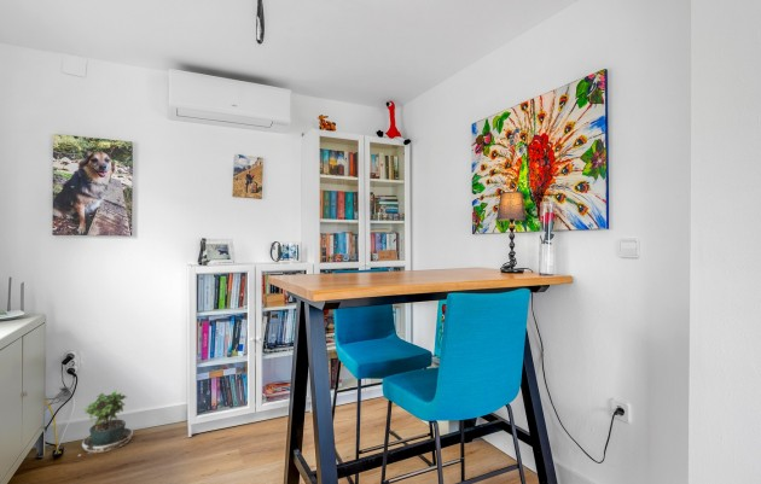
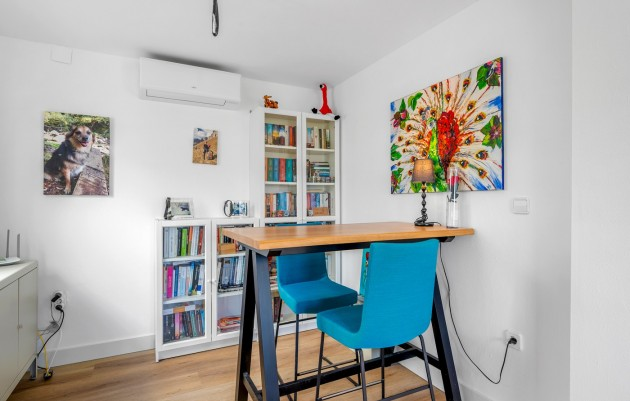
- potted plant [77,389,135,457]
